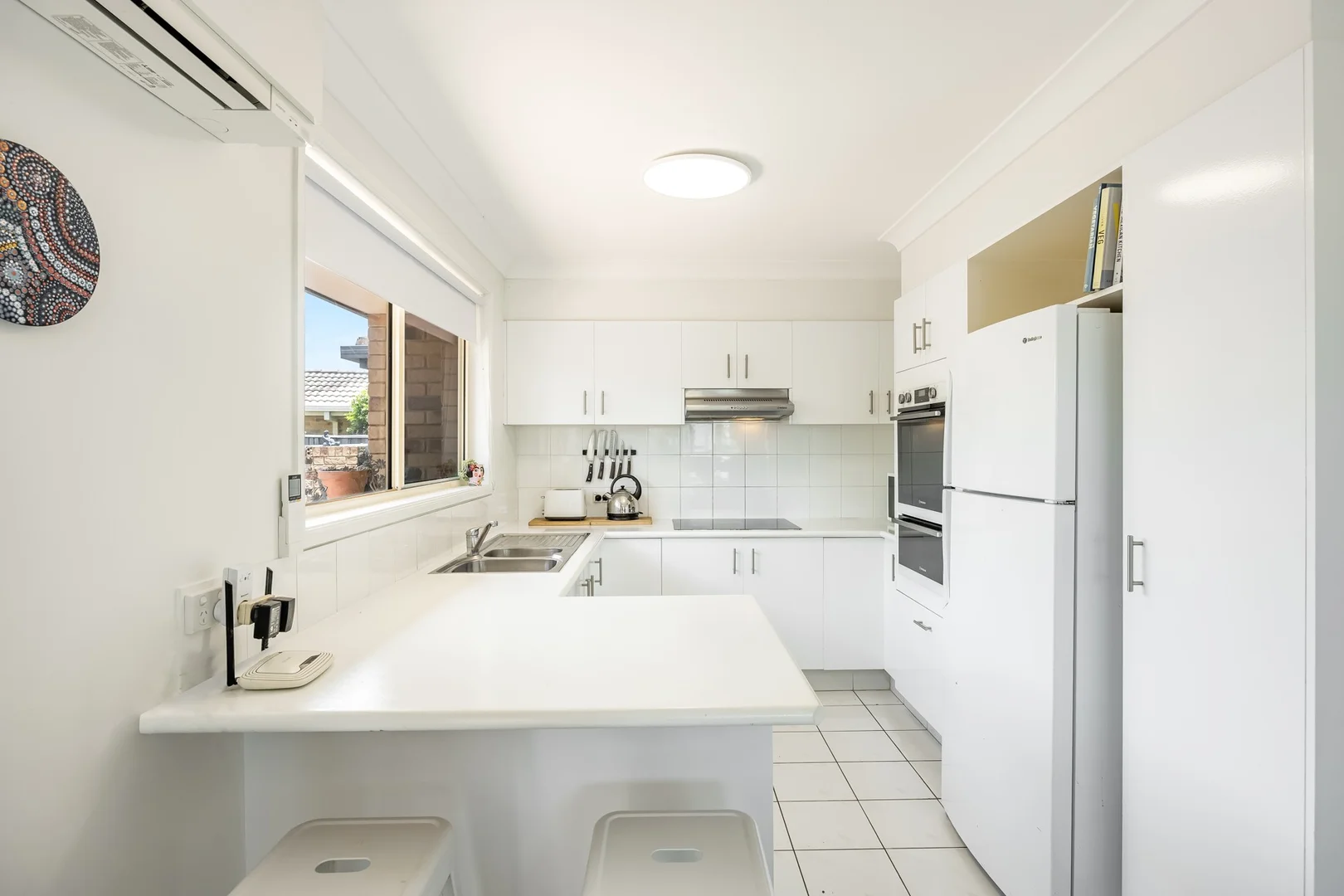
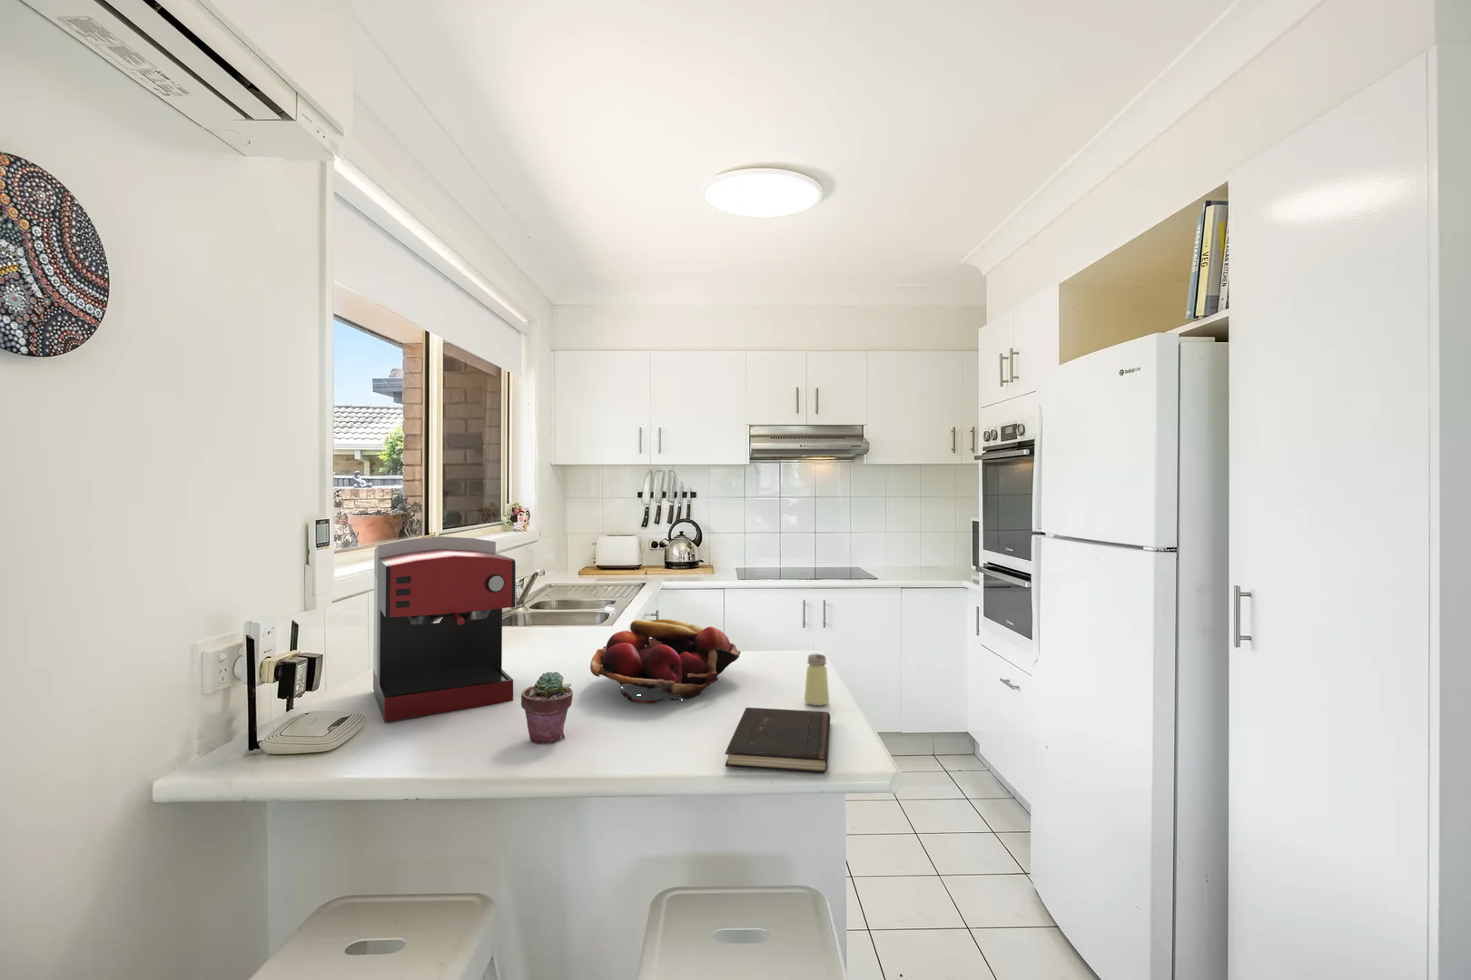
+ saltshaker [803,653,830,707]
+ coffee maker [372,535,517,722]
+ fruit basket [589,618,742,704]
+ potted succulent [520,670,574,744]
+ hardcover book [725,707,831,774]
